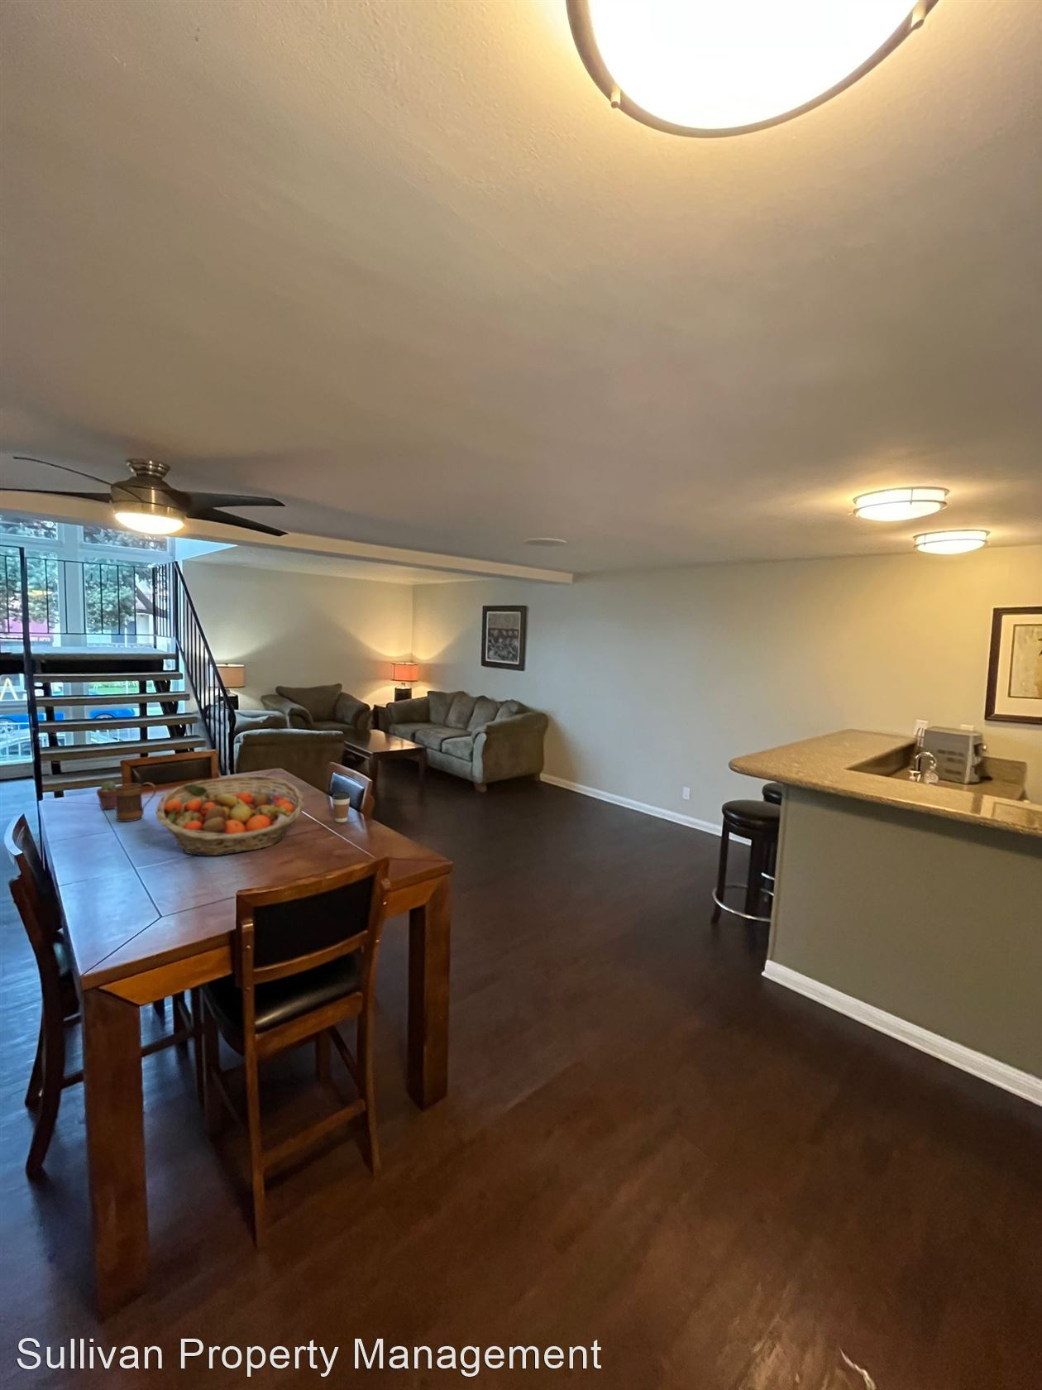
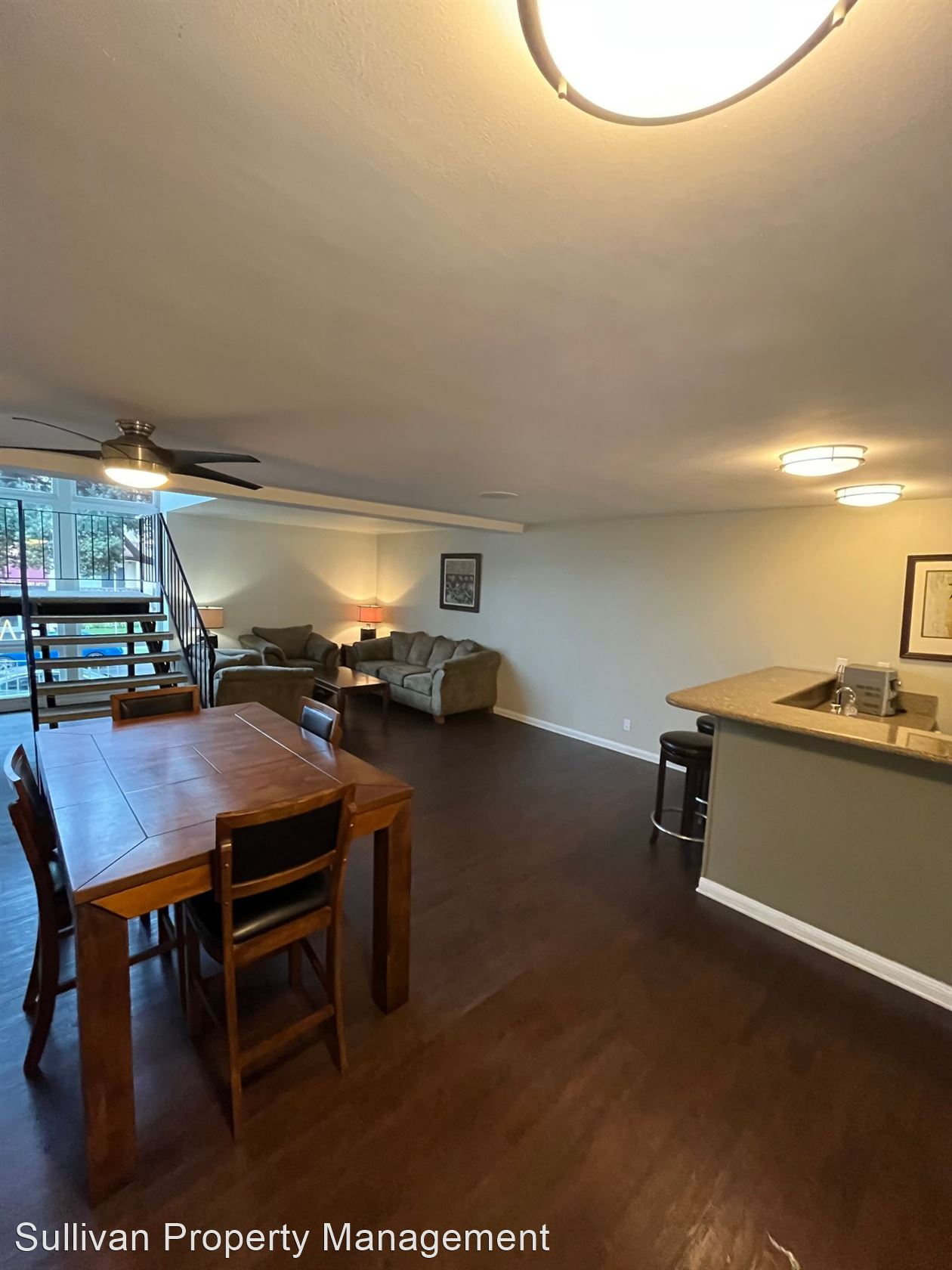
- fruit basket [155,775,306,856]
- mug [116,781,158,822]
- potted succulent [96,780,117,810]
- coffee cup [332,791,350,823]
